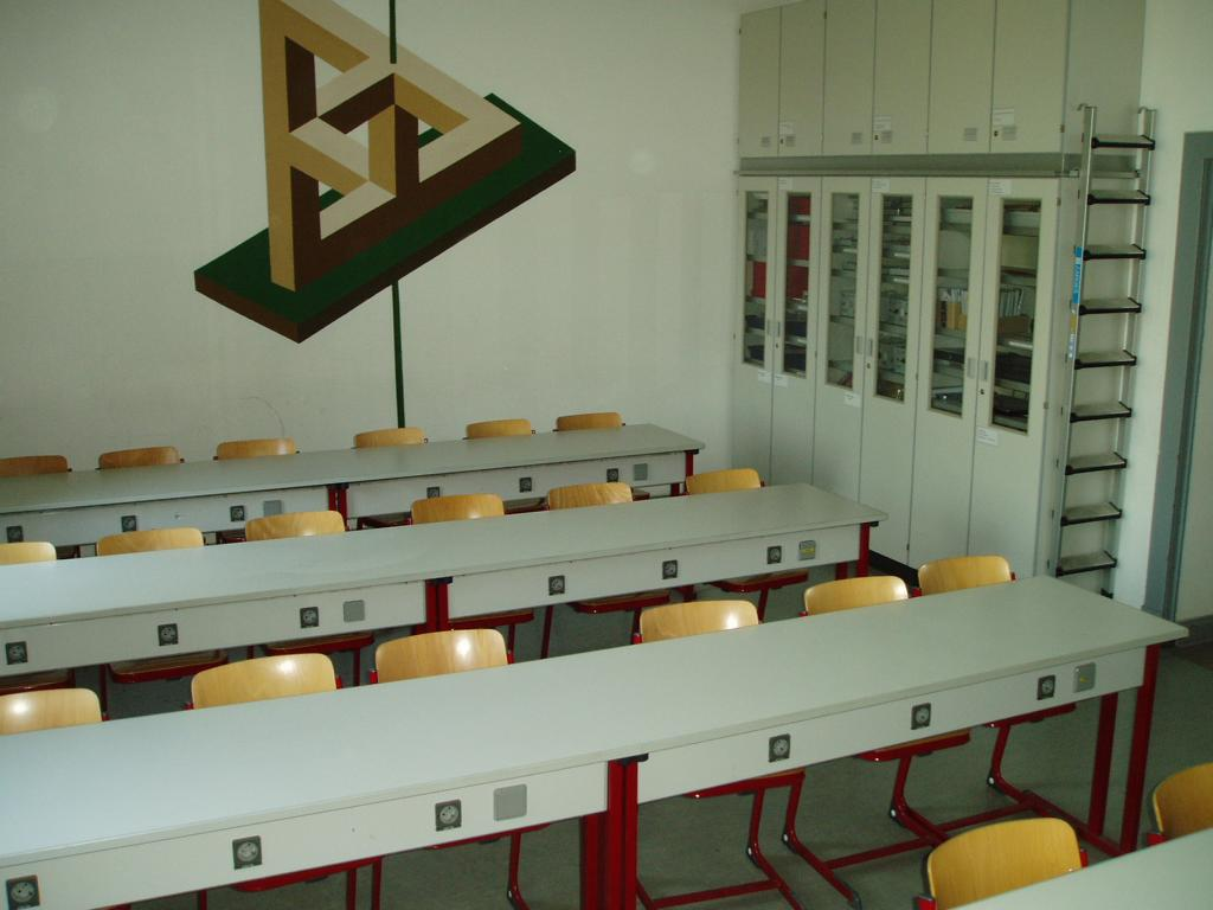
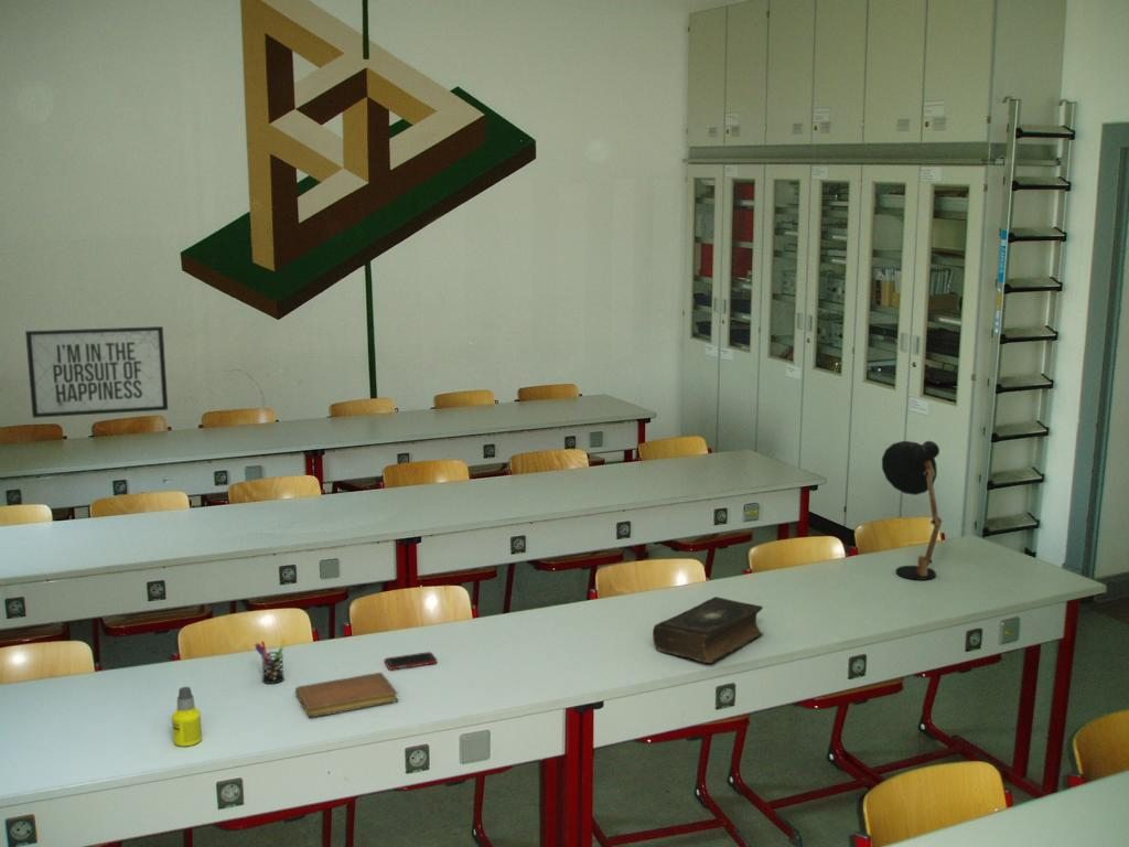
+ bottle [171,686,203,748]
+ book [652,596,764,664]
+ cell phone [383,651,438,671]
+ notebook [294,672,399,718]
+ pen holder [254,639,287,685]
+ mirror [24,325,169,419]
+ desk lamp [881,440,943,581]
